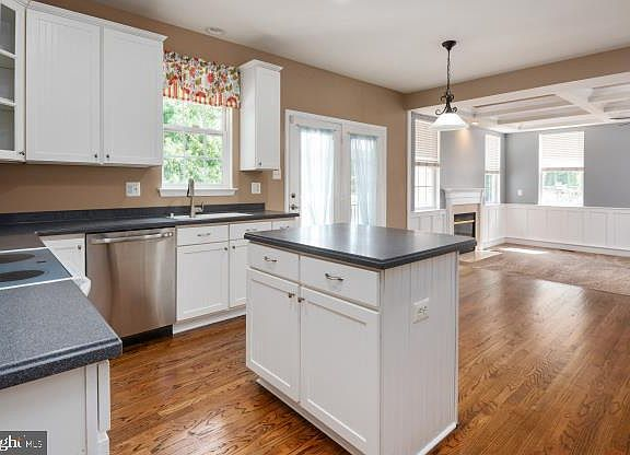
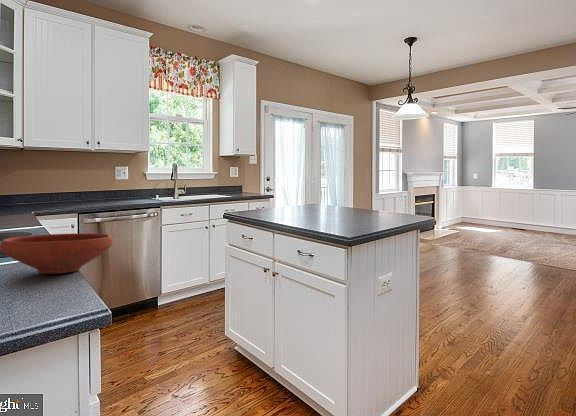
+ bowl [0,232,114,275]
